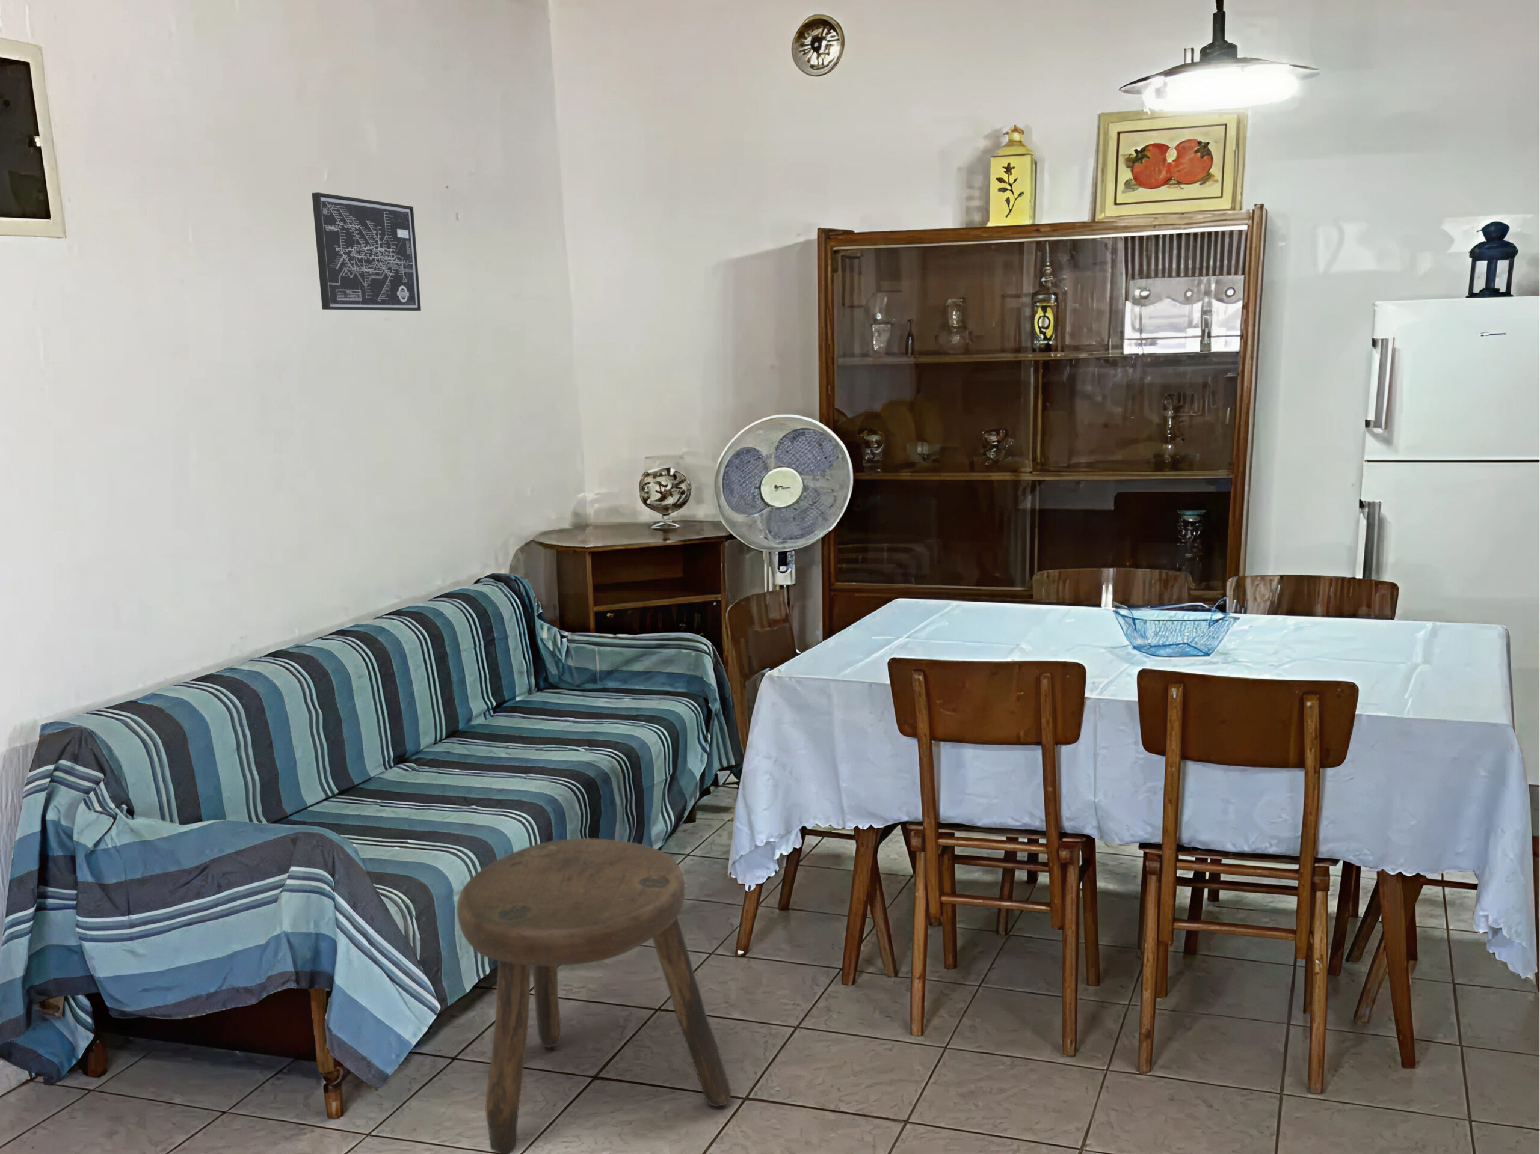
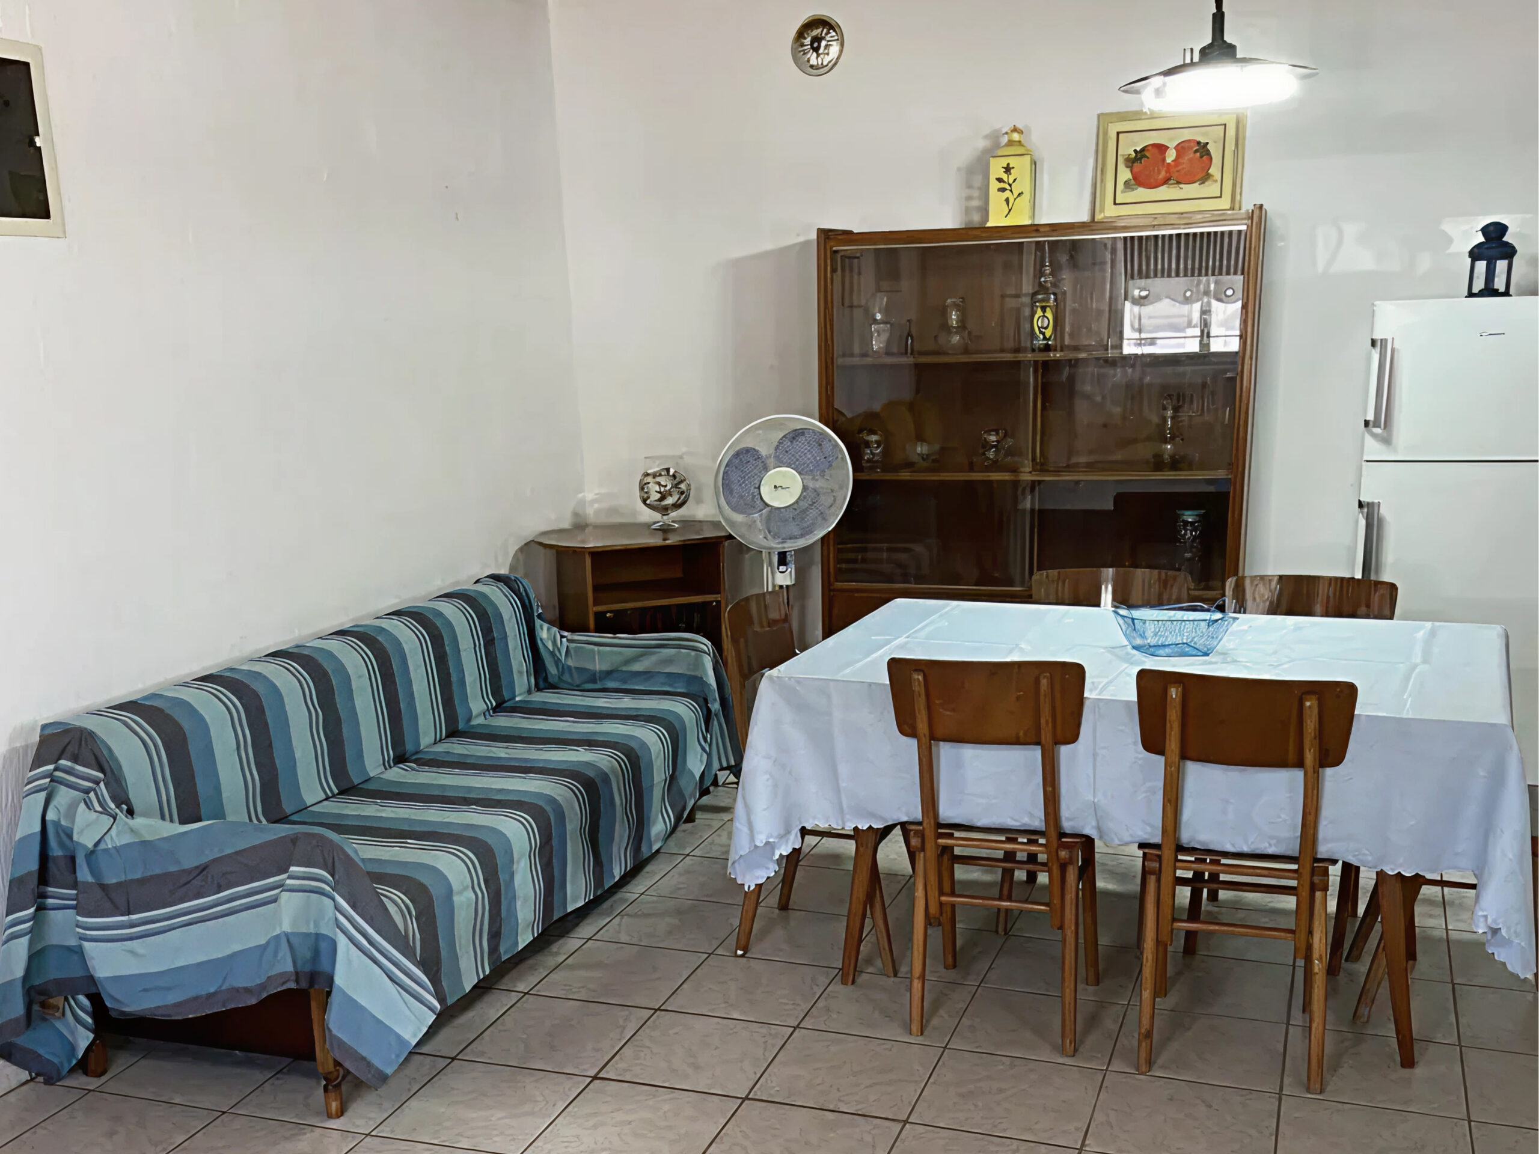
- stool [456,838,731,1154]
- wall art [310,192,422,312]
